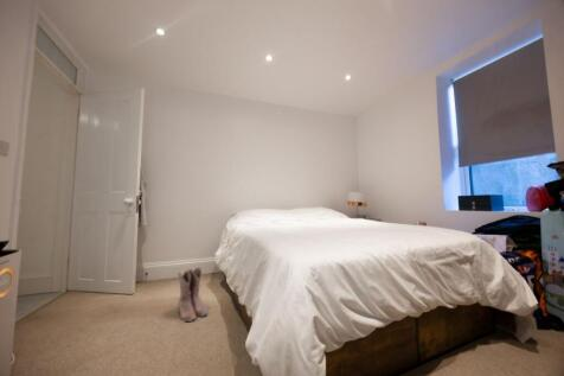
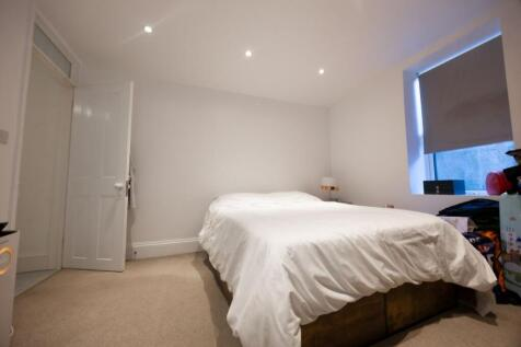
- boots [177,266,209,323]
